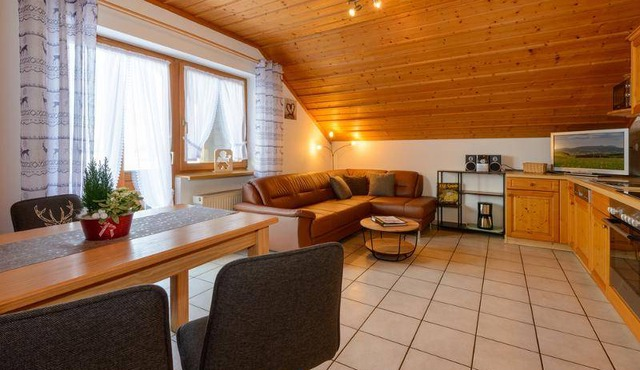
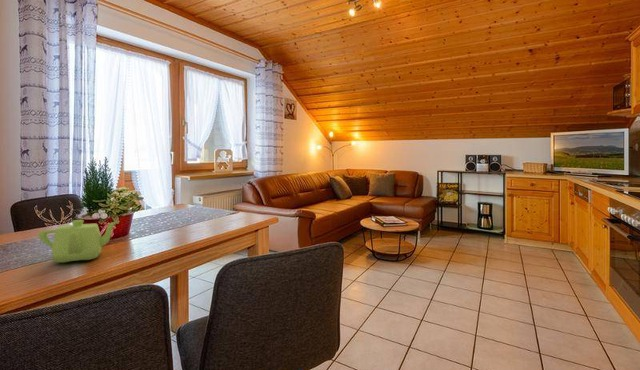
+ teapot [37,219,121,264]
